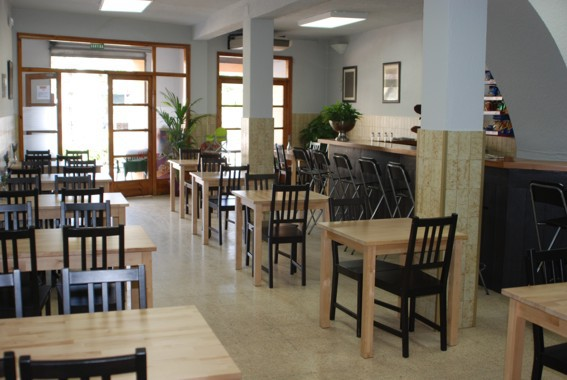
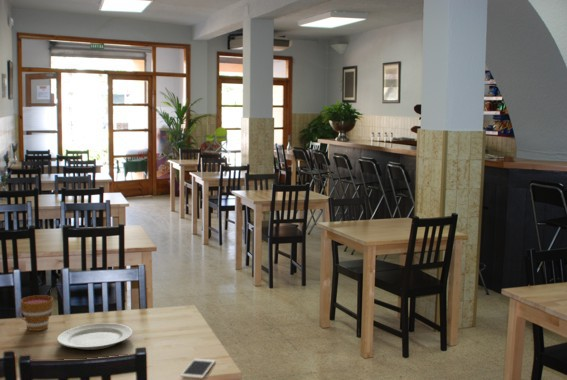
+ chinaware [56,322,134,351]
+ cell phone [180,358,216,380]
+ cup [17,294,54,332]
